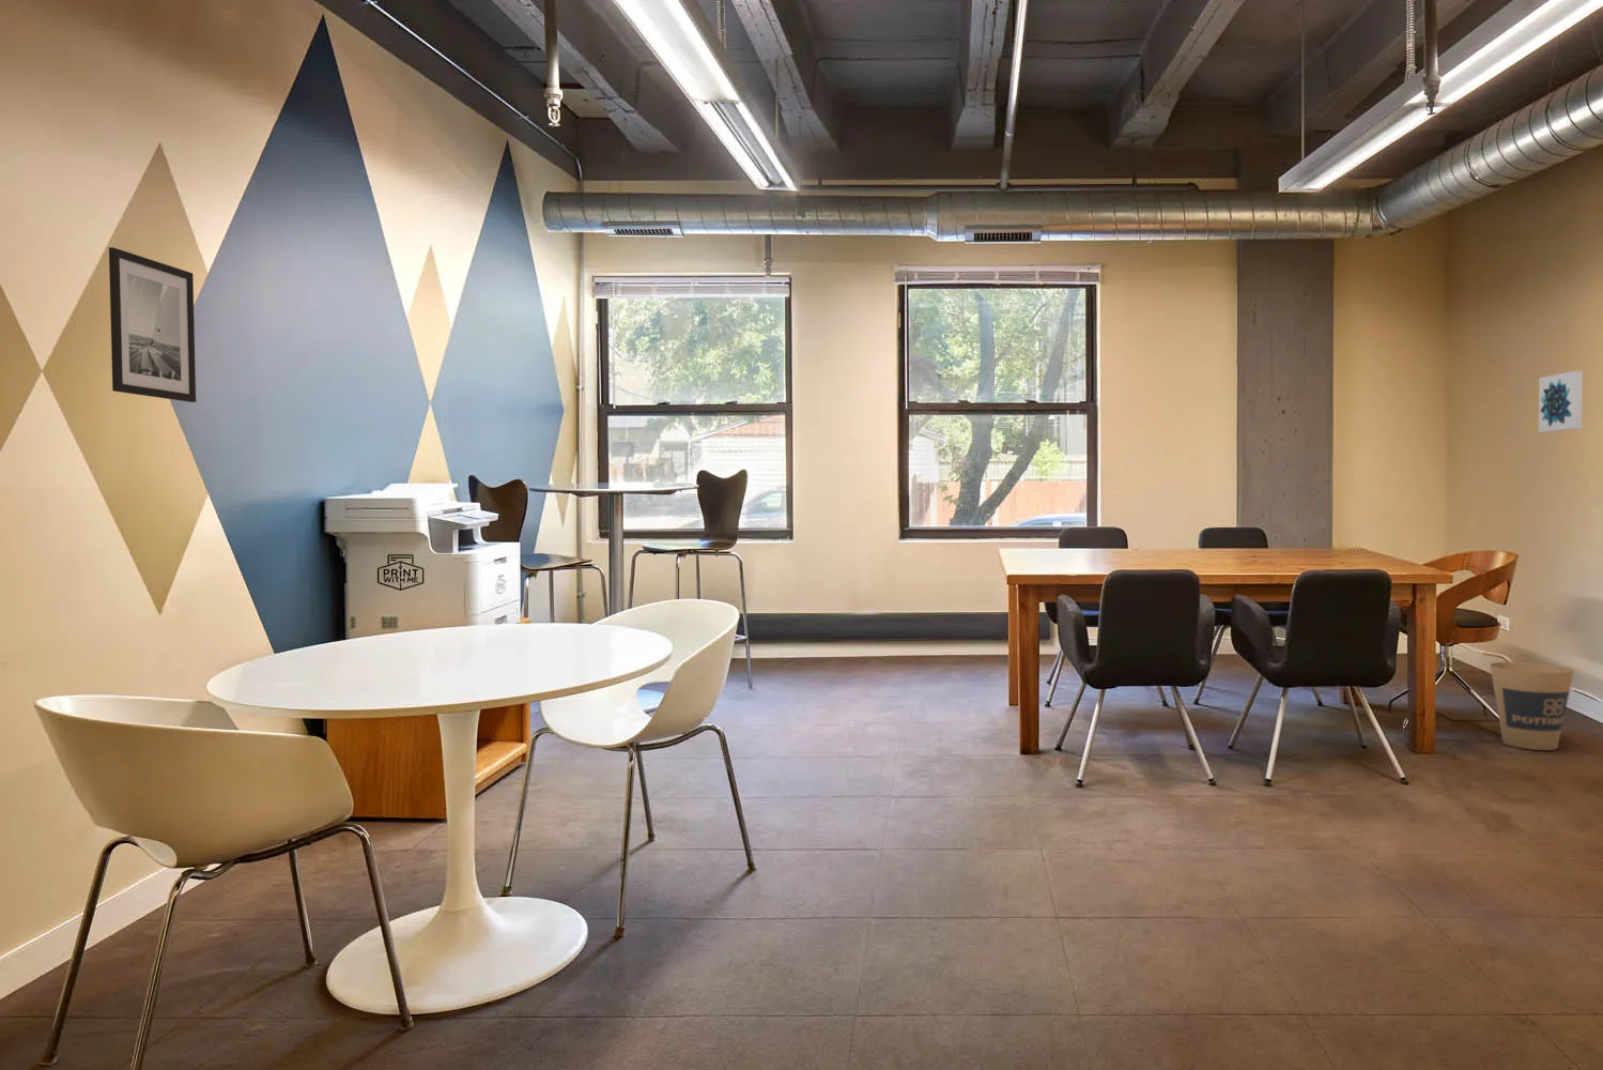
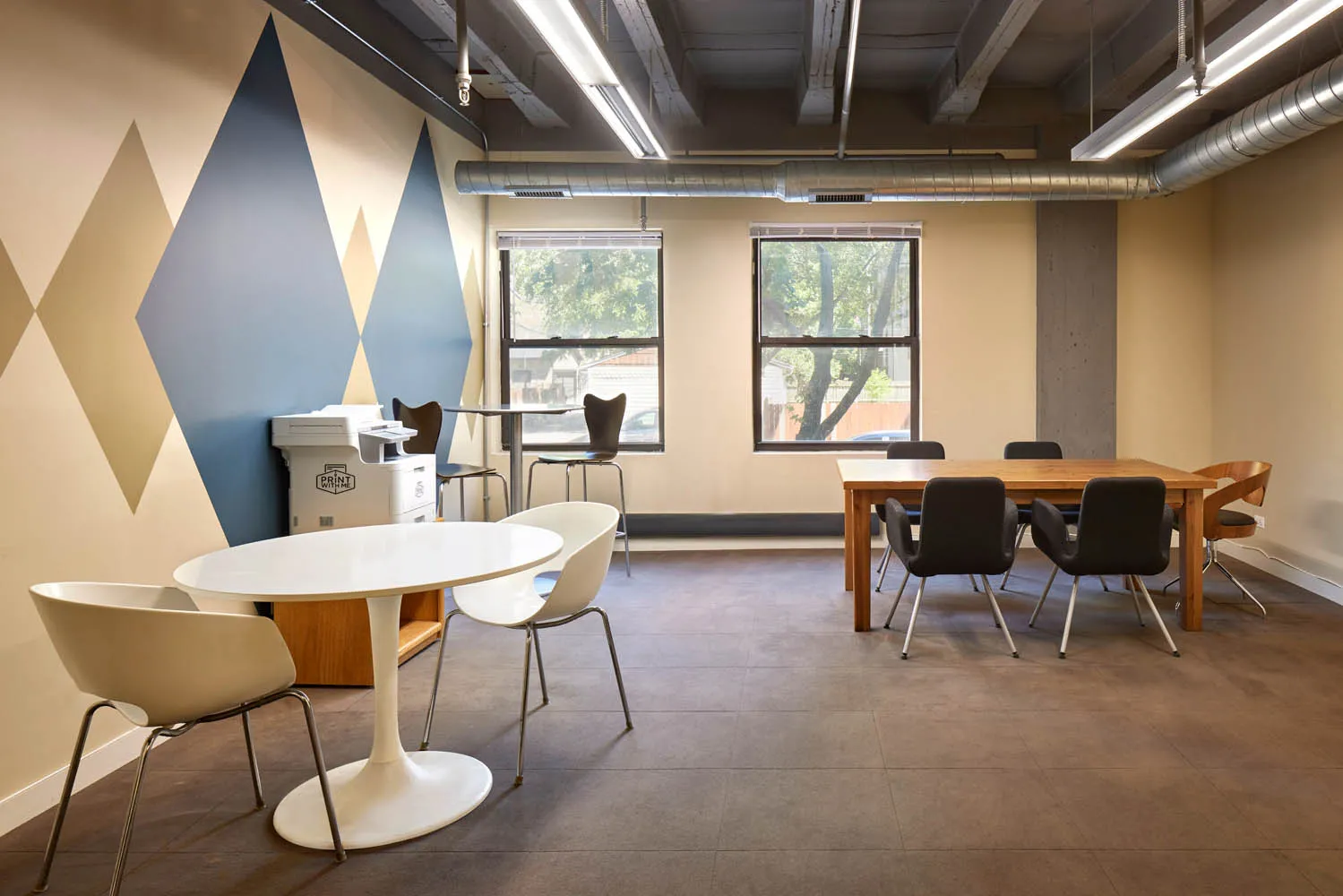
- wall art [107,246,197,404]
- wall art [1537,370,1584,433]
- trash can [1488,662,1576,751]
